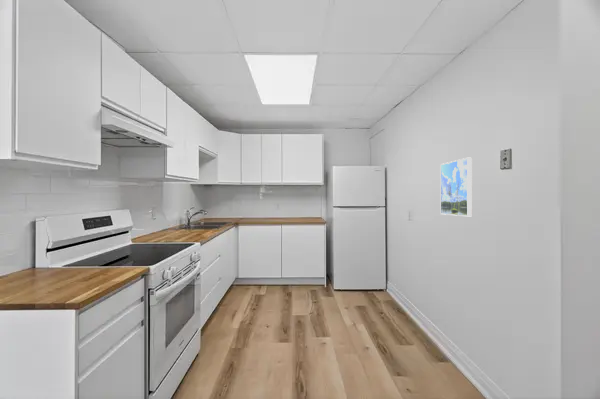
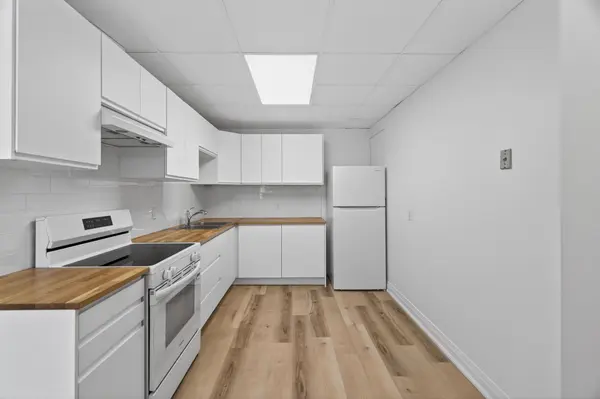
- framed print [439,157,473,217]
